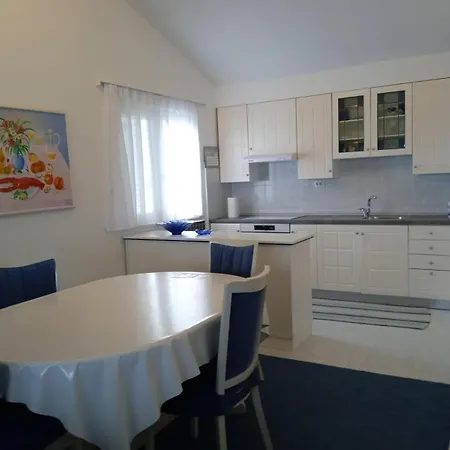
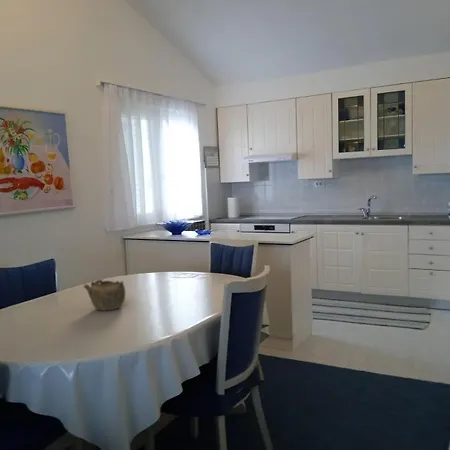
+ teapot [82,278,126,312]
